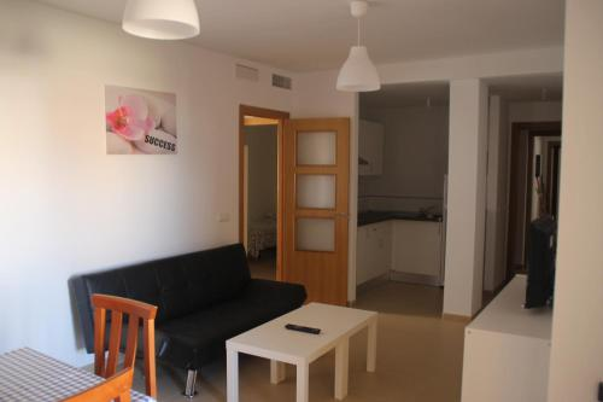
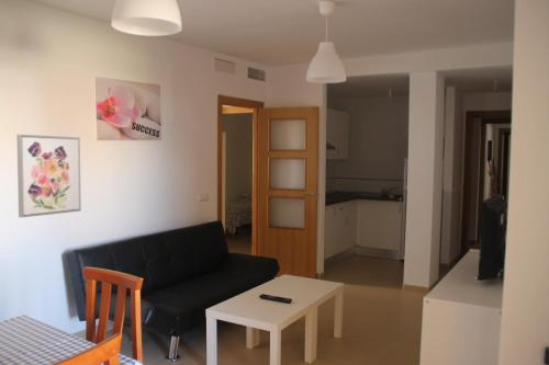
+ wall art [15,134,82,218]
